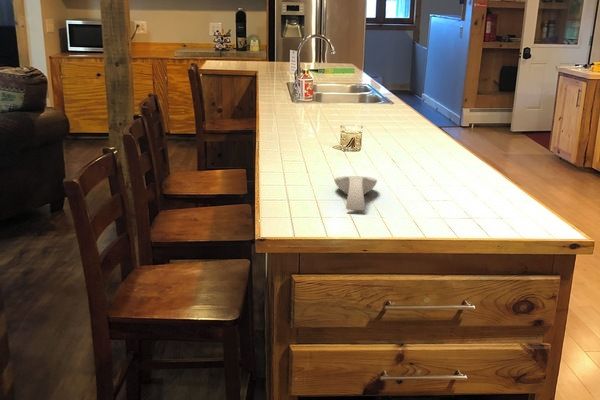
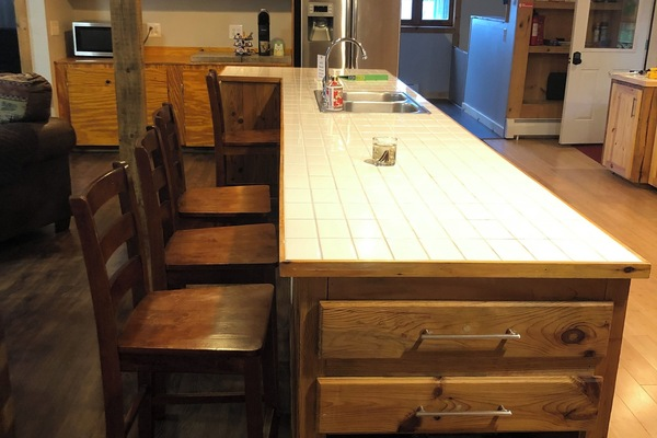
- spoon rest [333,175,378,211]
